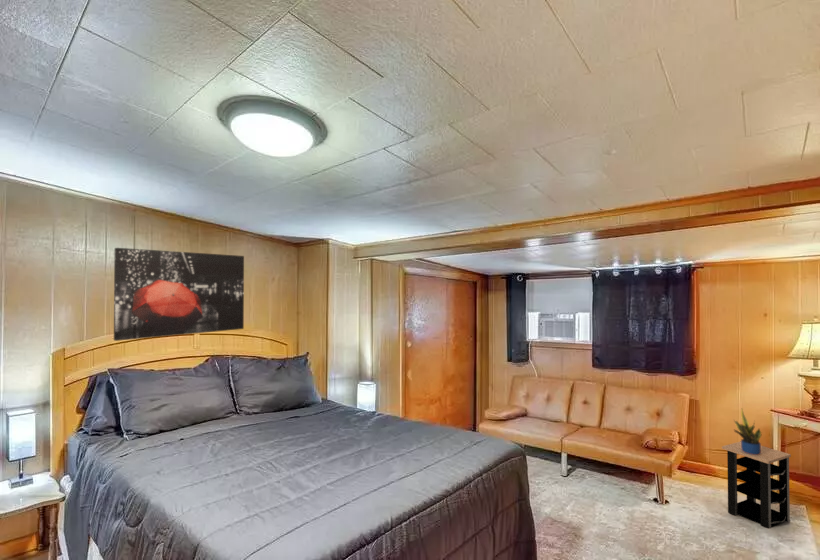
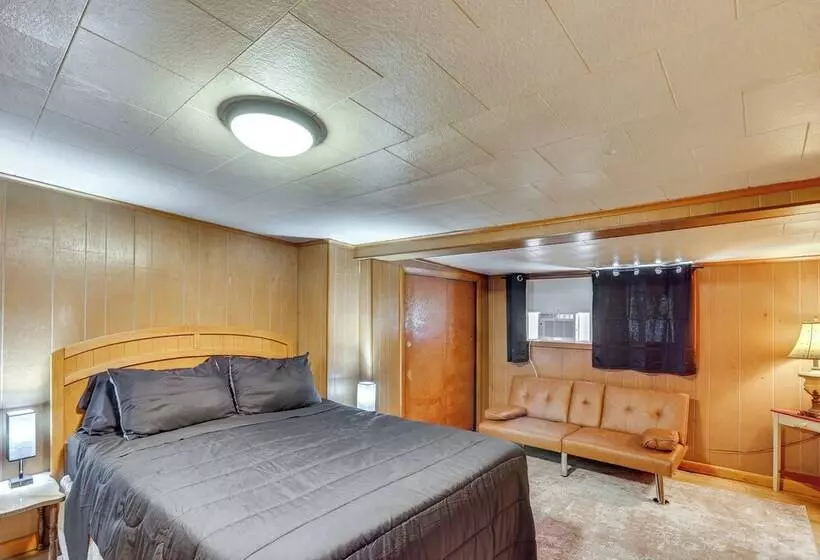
- side table [721,440,792,530]
- wall art [113,247,245,342]
- potted plant [733,409,763,455]
